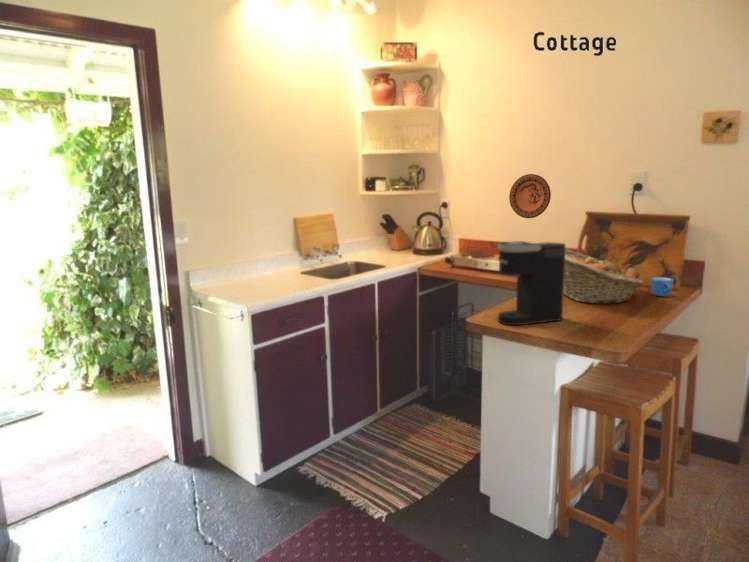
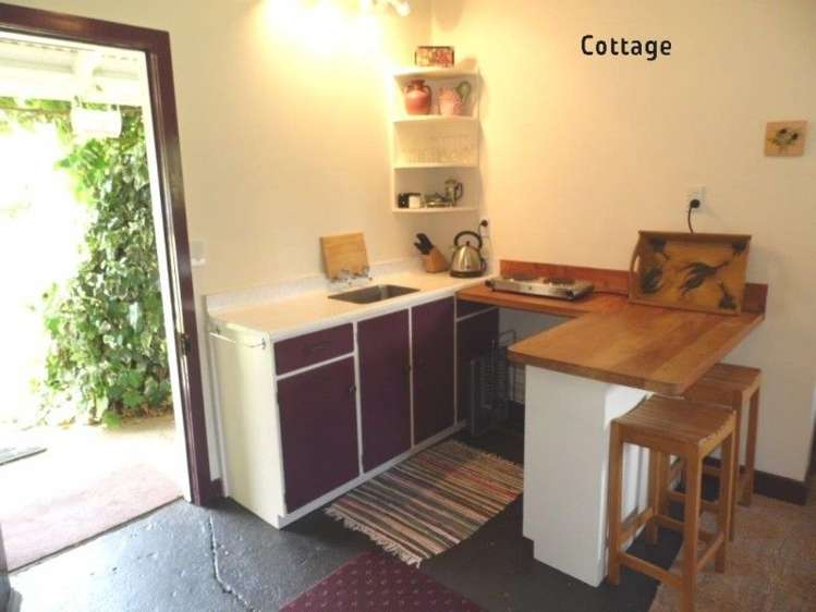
- mug [650,276,675,297]
- coffee maker [496,240,567,326]
- fruit basket [563,248,645,305]
- decorative plate [508,173,552,219]
